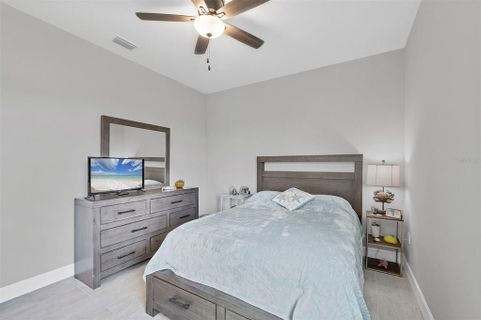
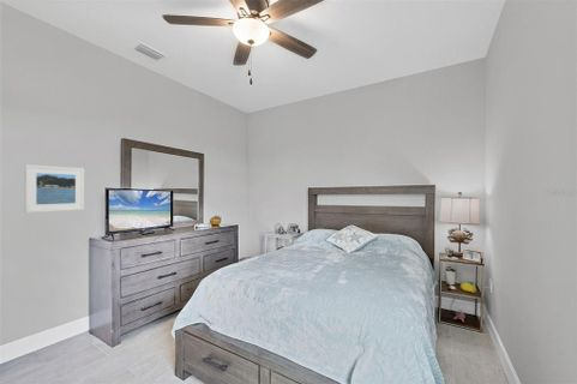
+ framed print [24,163,85,214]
